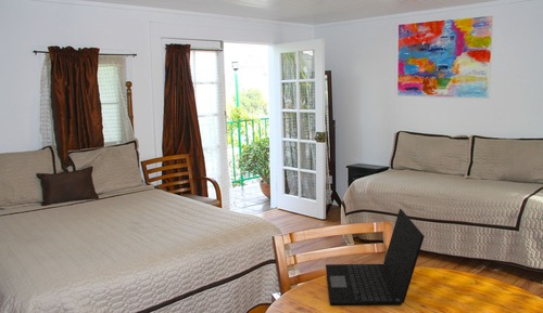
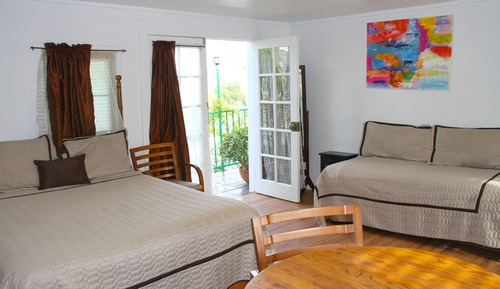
- laptop [325,208,426,307]
